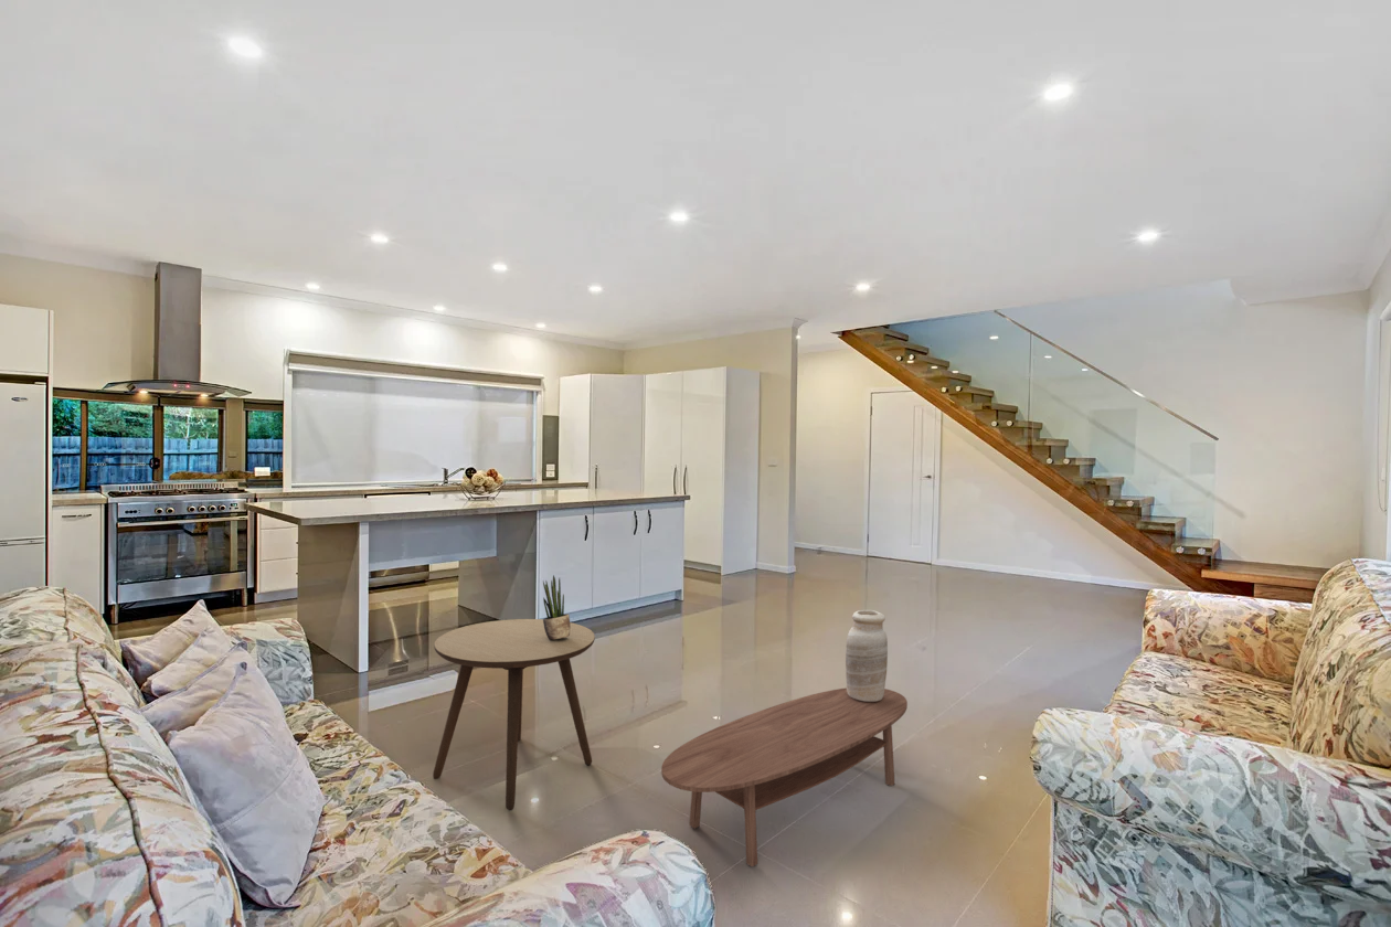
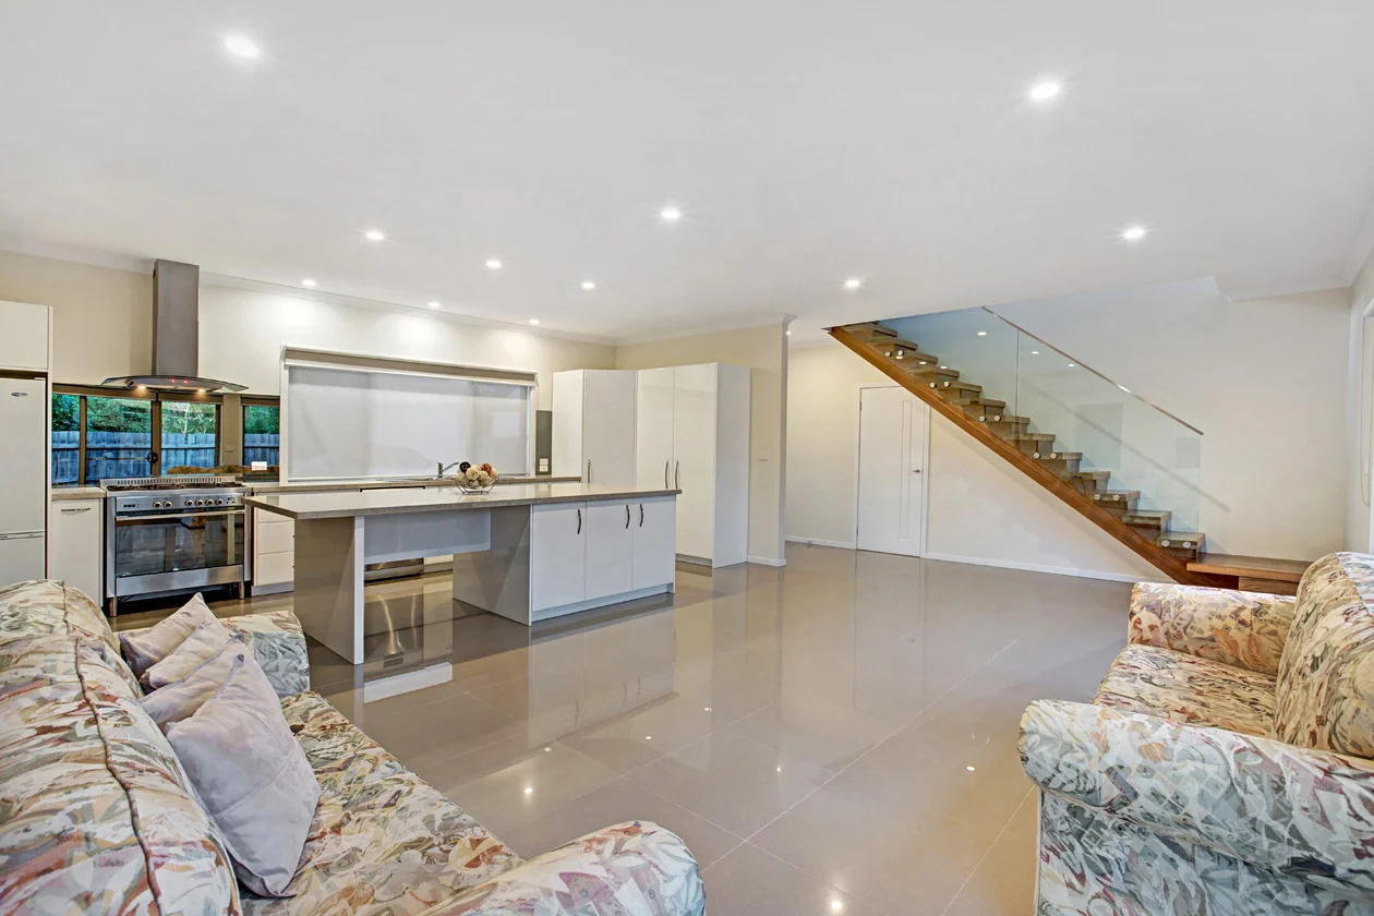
- coffee table [660,686,909,867]
- potted plant [542,574,571,639]
- side table [432,618,596,811]
- vase [845,609,889,702]
